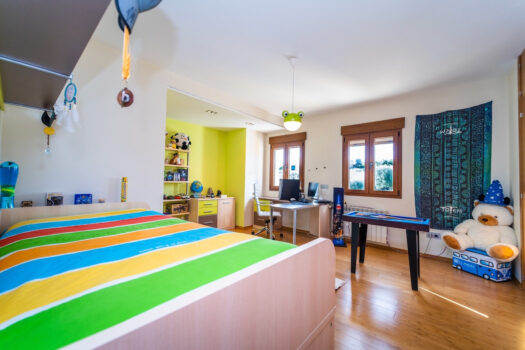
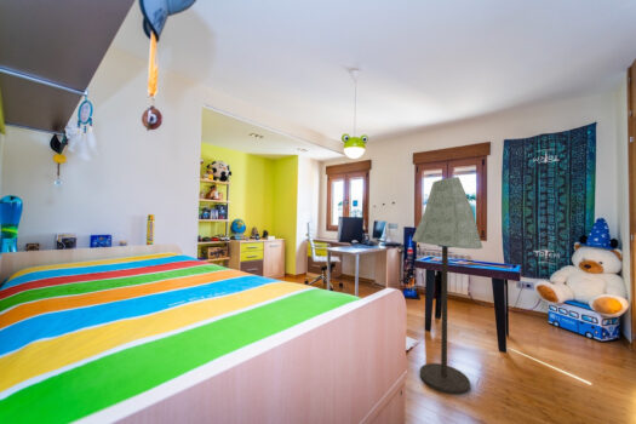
+ floor lamp [411,176,483,396]
